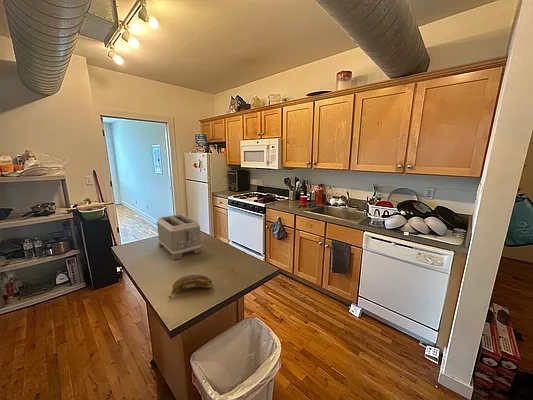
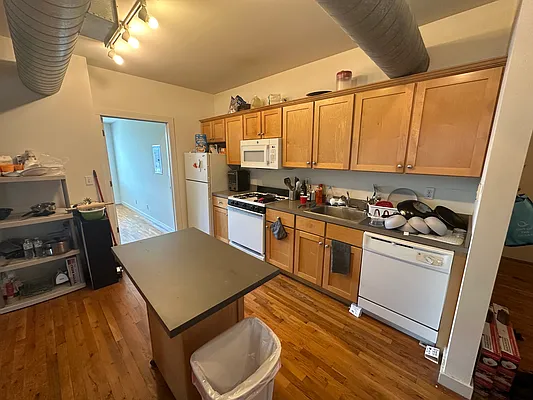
- toaster [156,213,204,261]
- banana [168,274,214,300]
